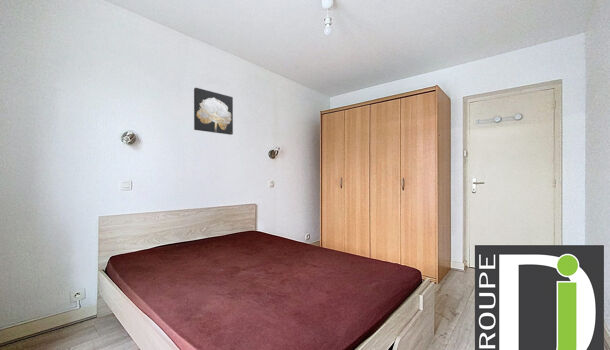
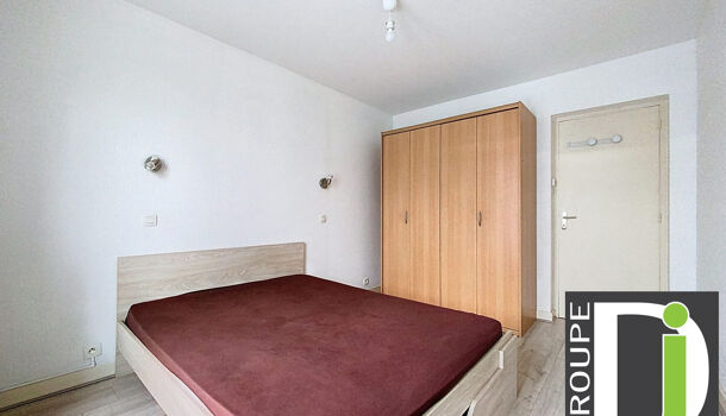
- wall art [193,87,234,136]
